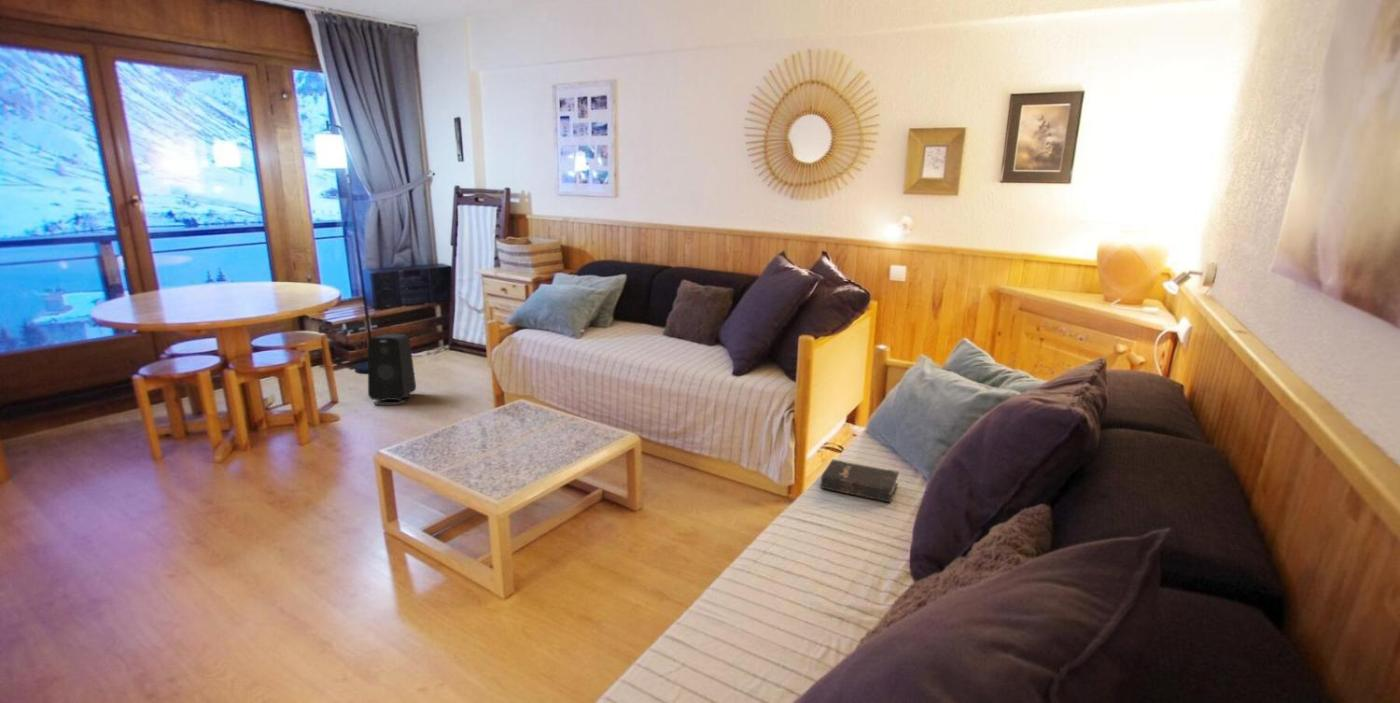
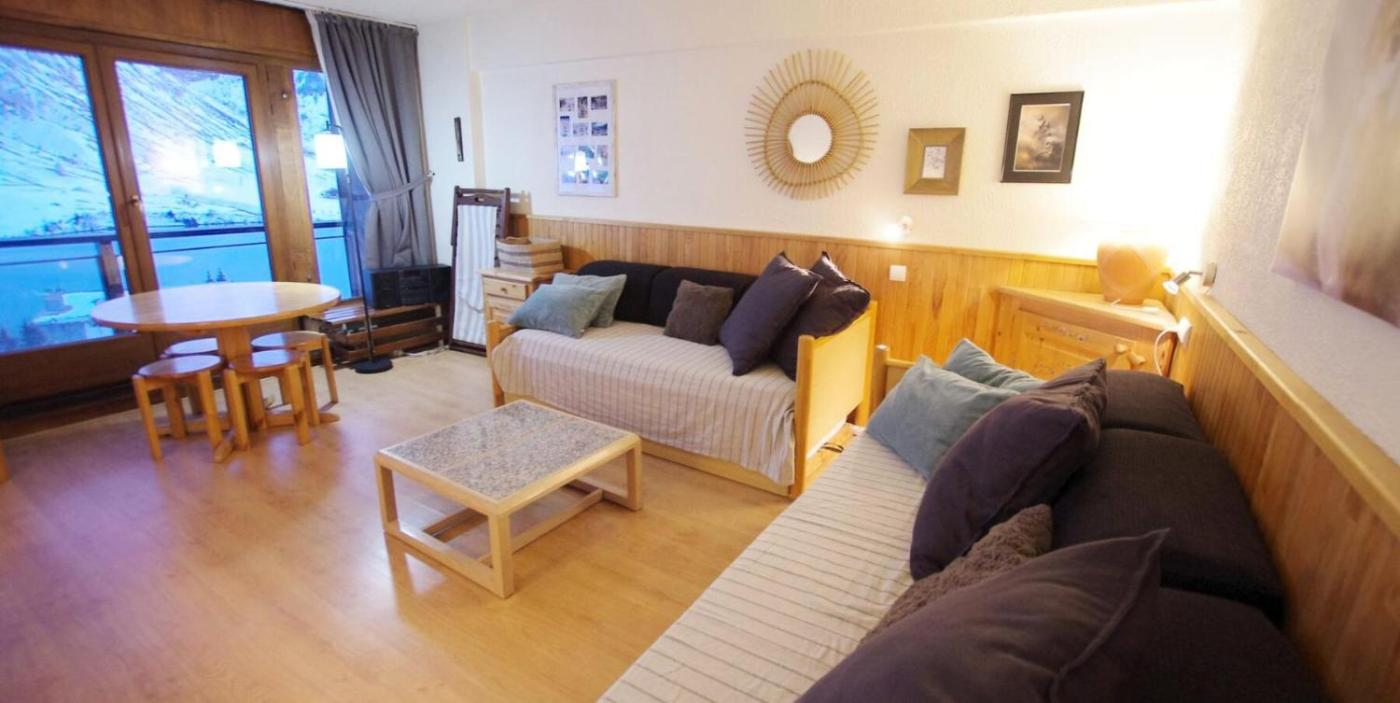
- speaker [367,333,417,406]
- hardback book [820,458,900,504]
